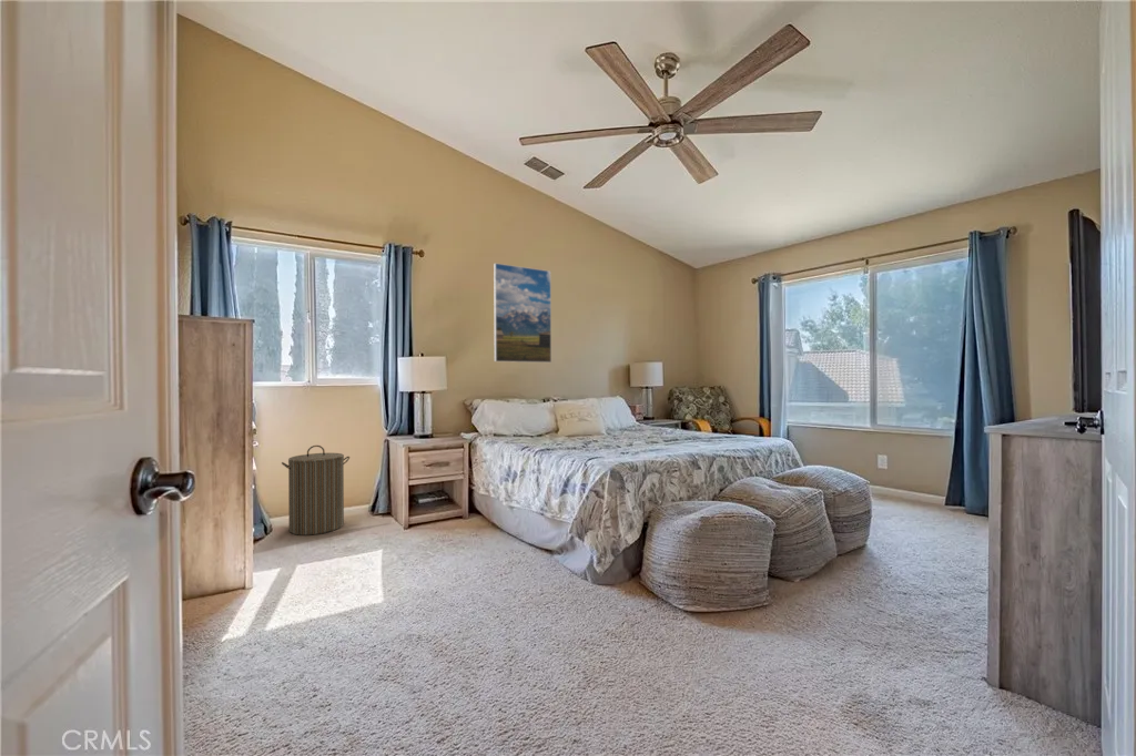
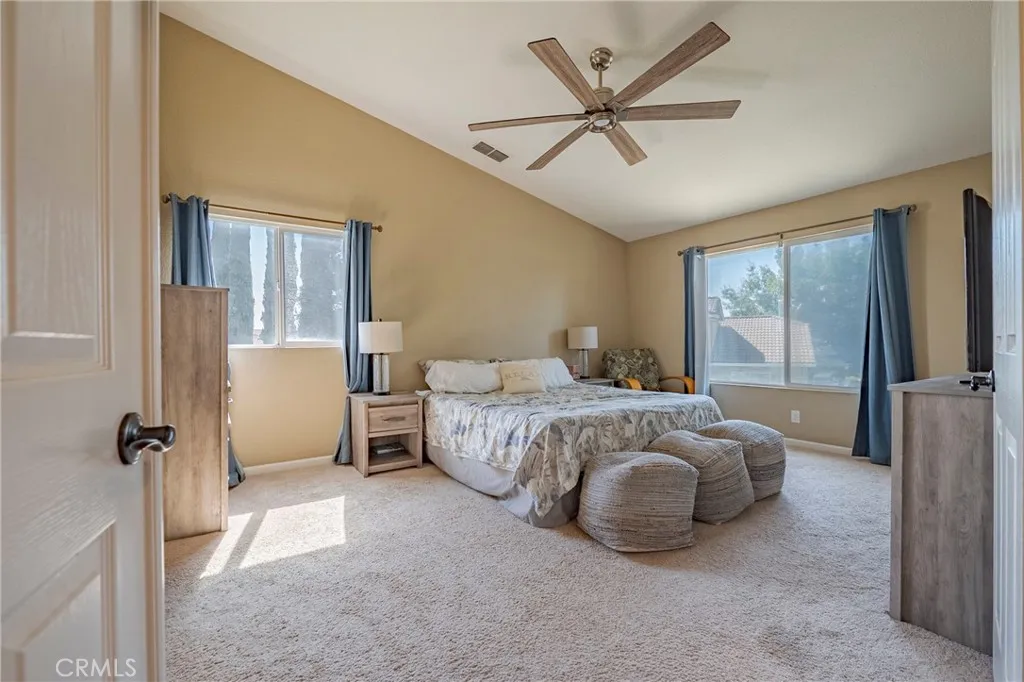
- laundry hamper [281,445,351,537]
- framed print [493,262,552,364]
